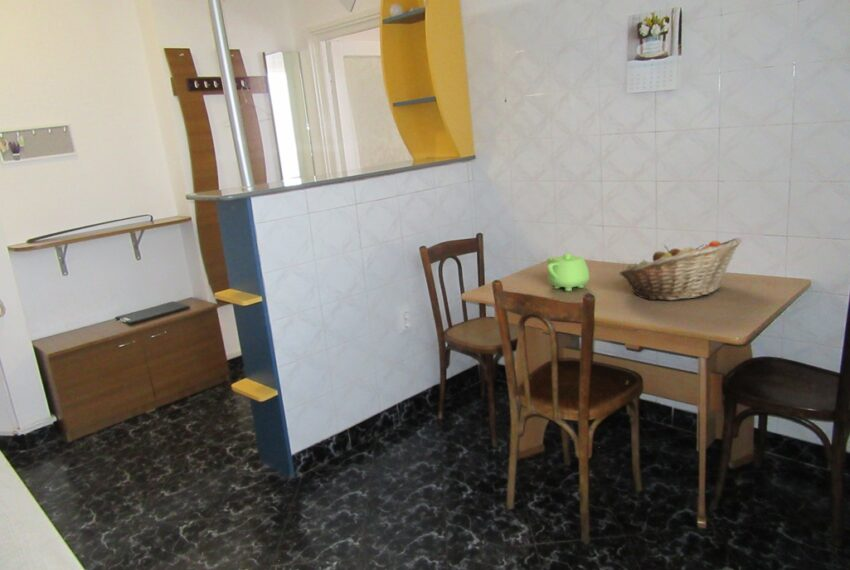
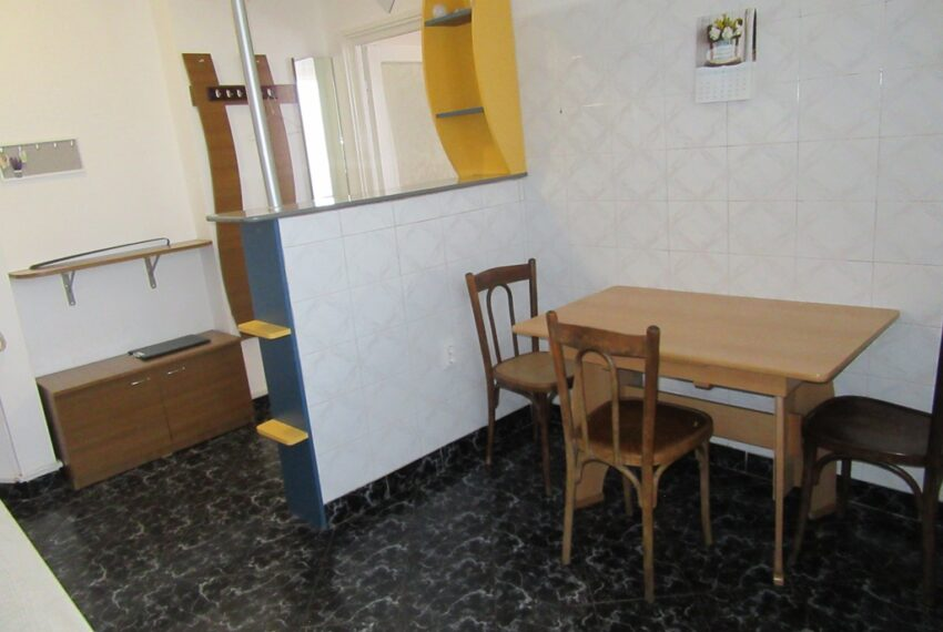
- teapot [546,252,590,292]
- fruit basket [619,237,742,301]
